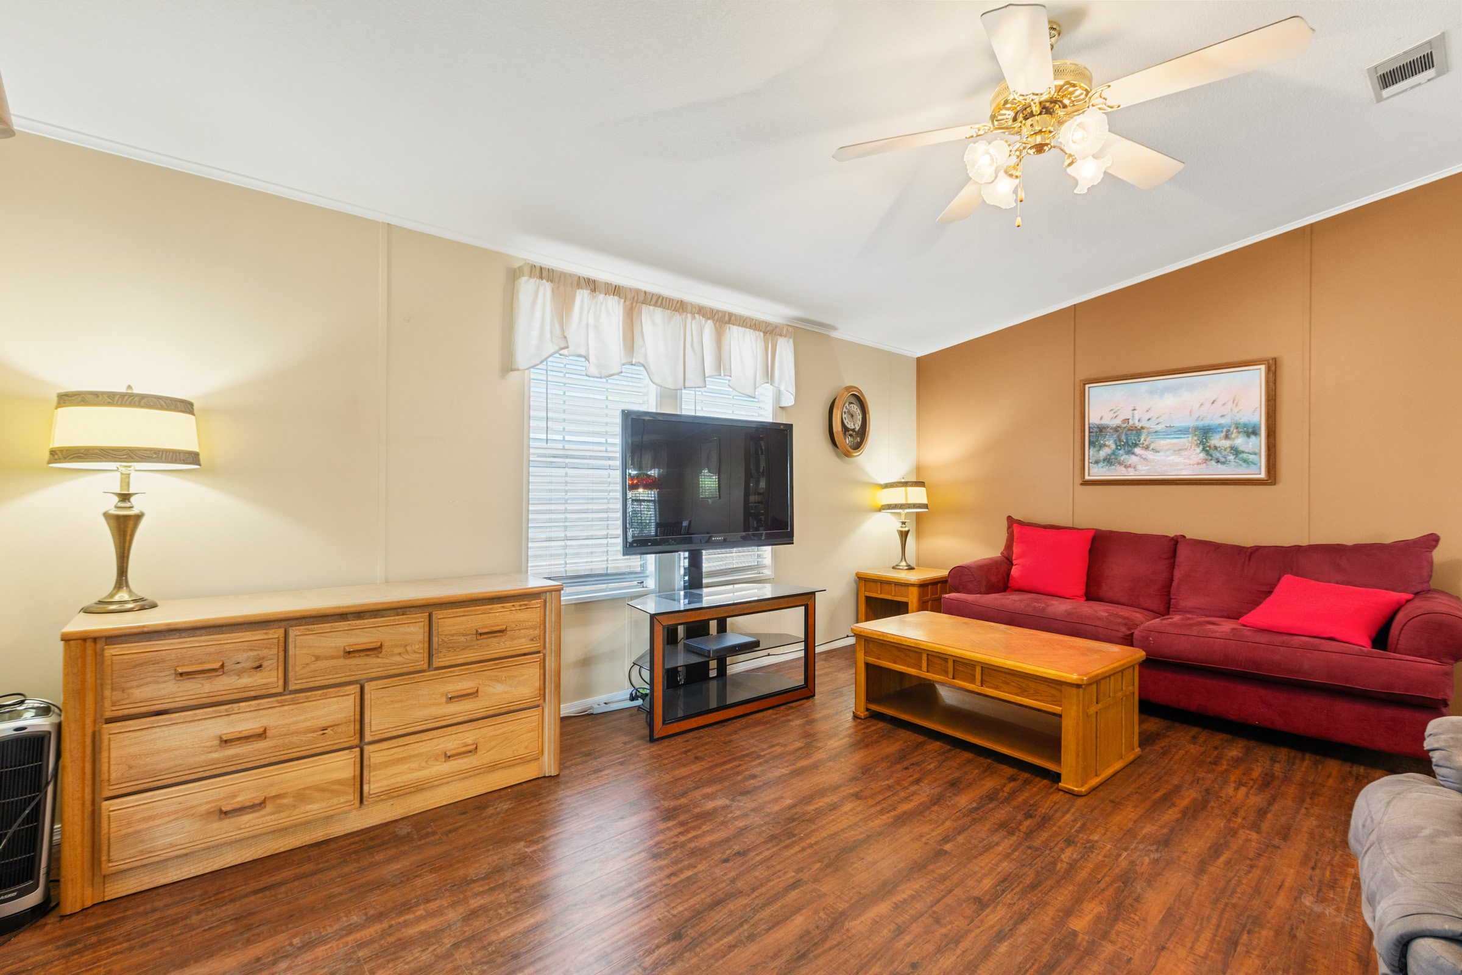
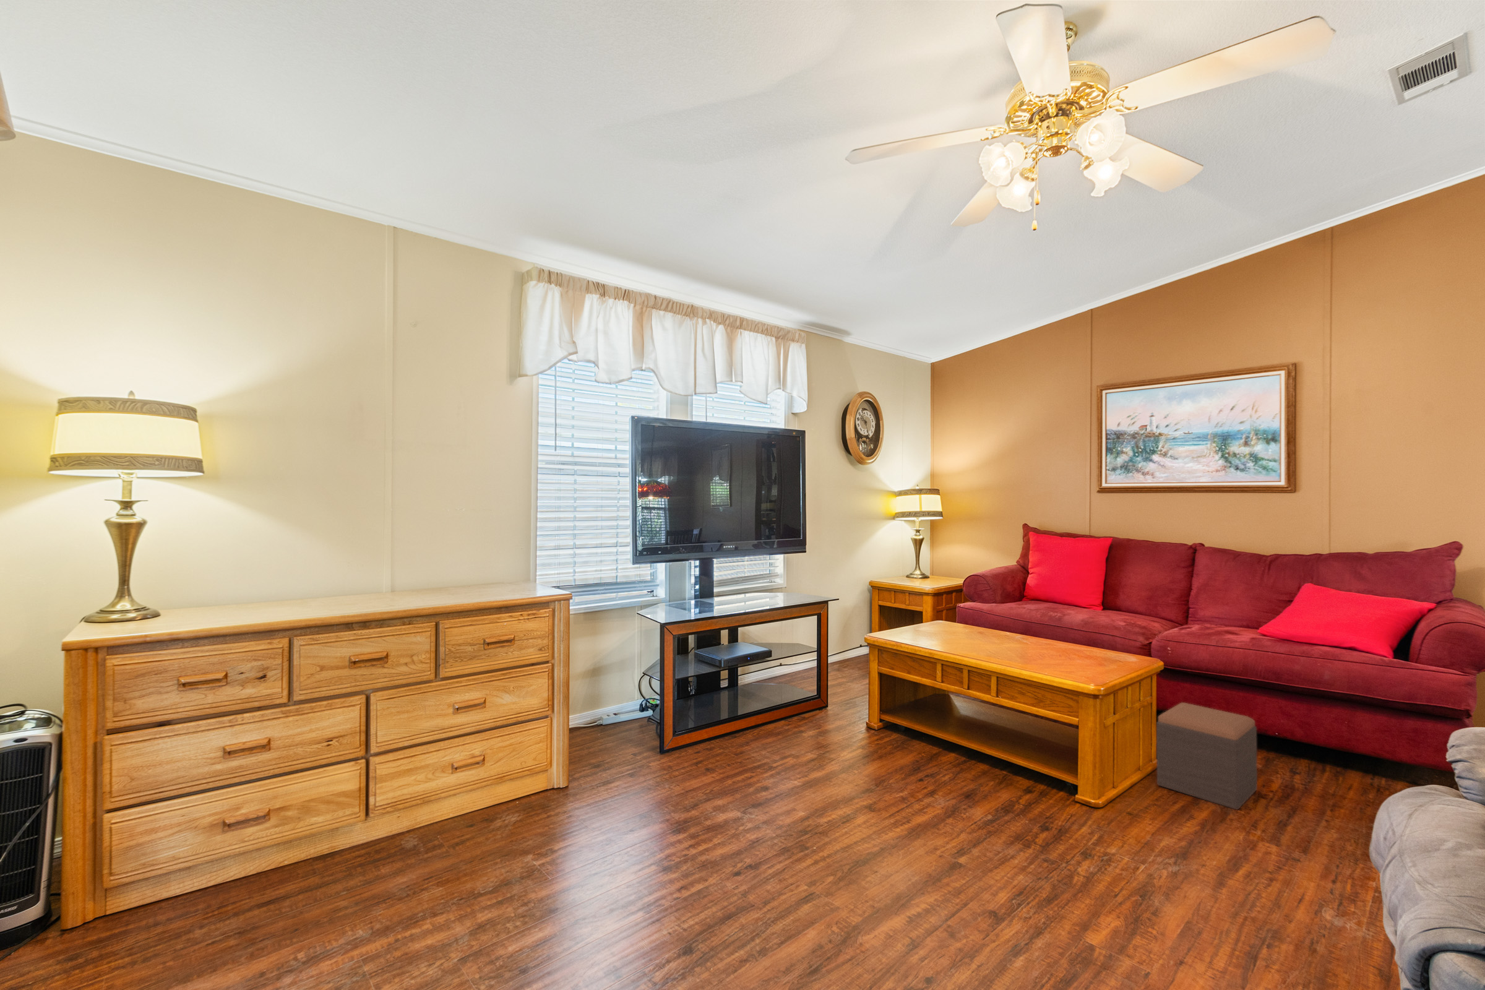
+ footstool [1156,702,1257,811]
